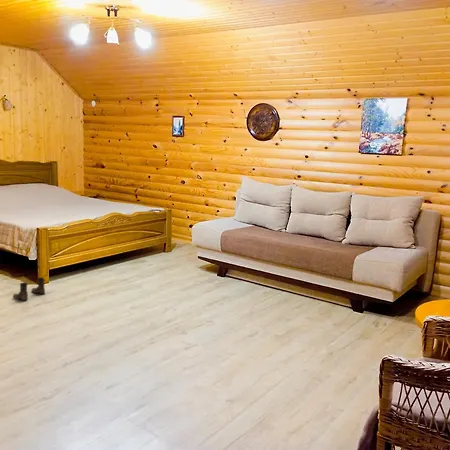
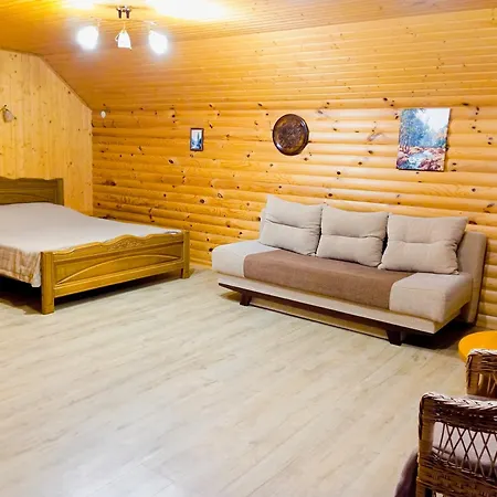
- boots [12,277,46,301]
